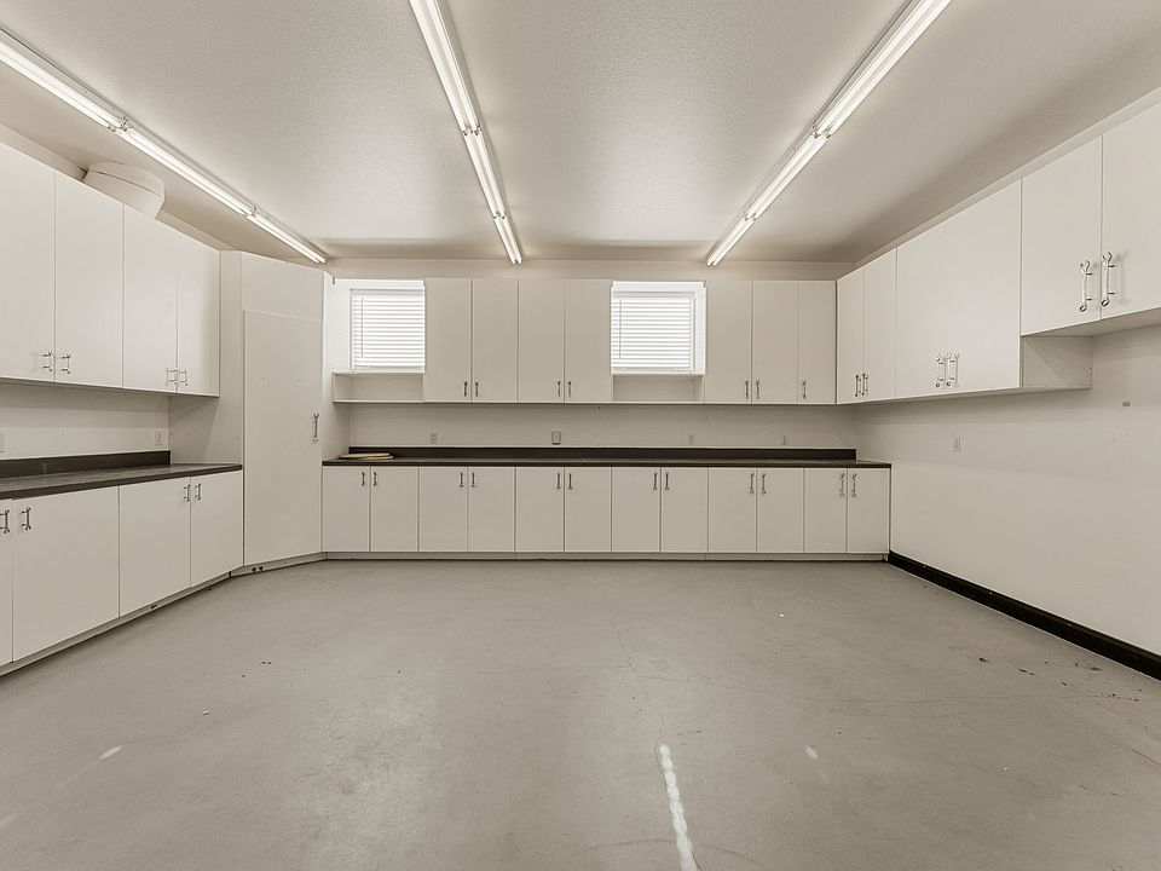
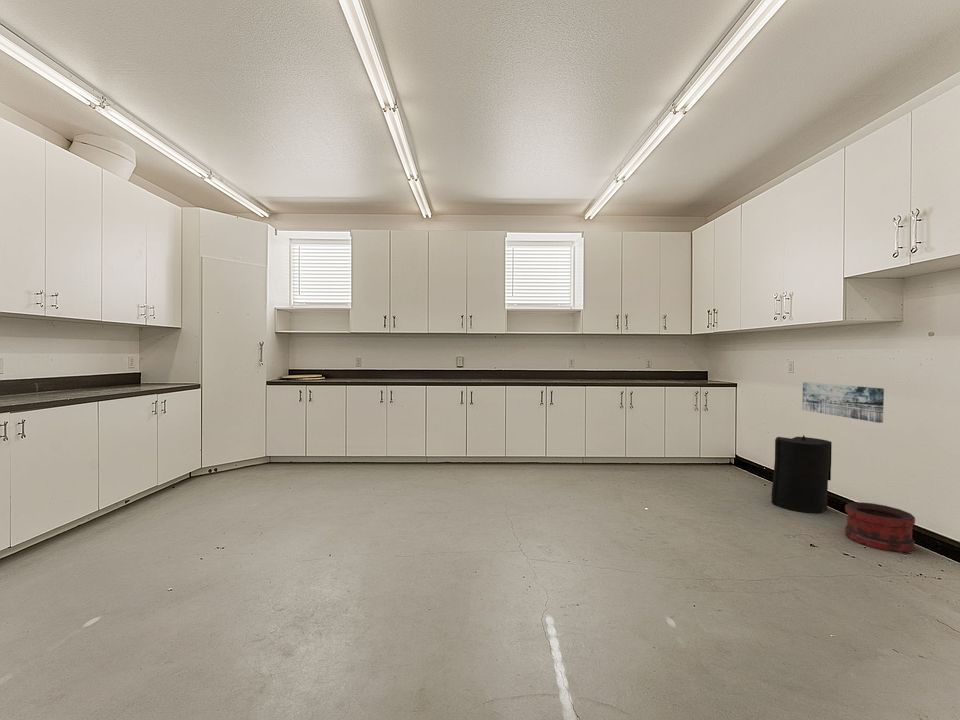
+ bucket [844,501,916,553]
+ trash can [771,434,833,514]
+ wall art [801,381,885,424]
